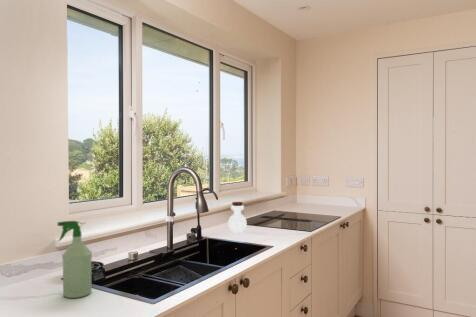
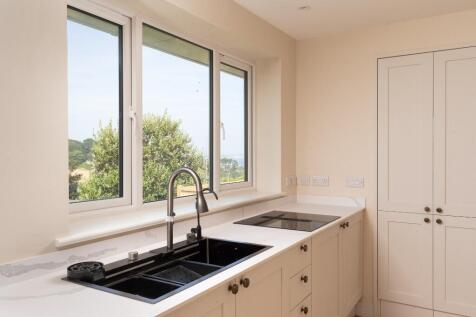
- spray bottle [56,220,93,299]
- jar [227,201,248,234]
